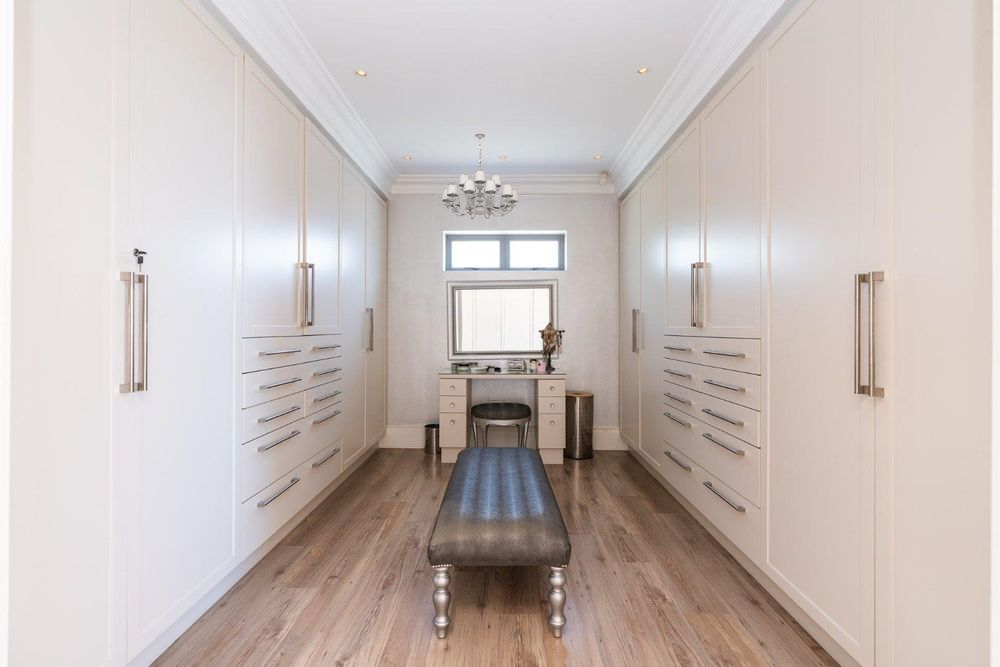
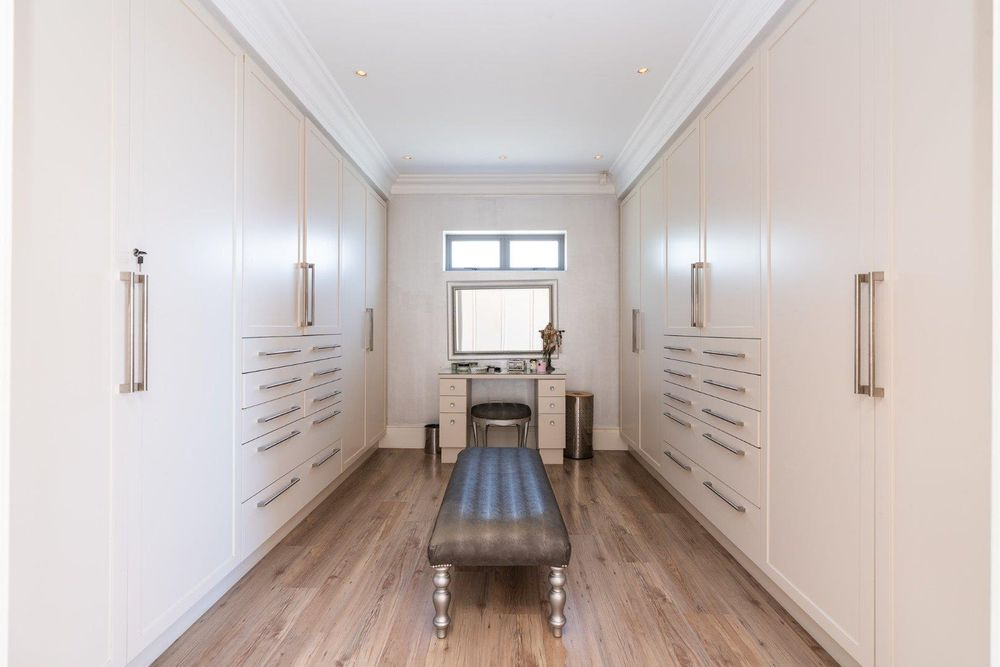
- chandelier [441,133,520,220]
